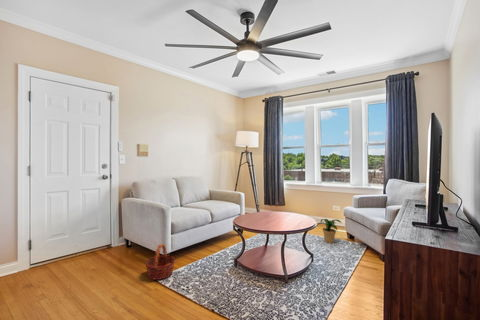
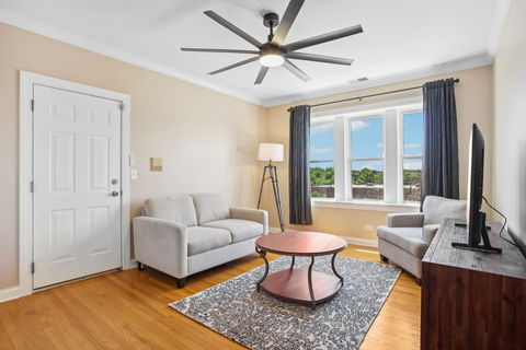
- basket [144,243,176,281]
- potted plant [316,218,344,244]
